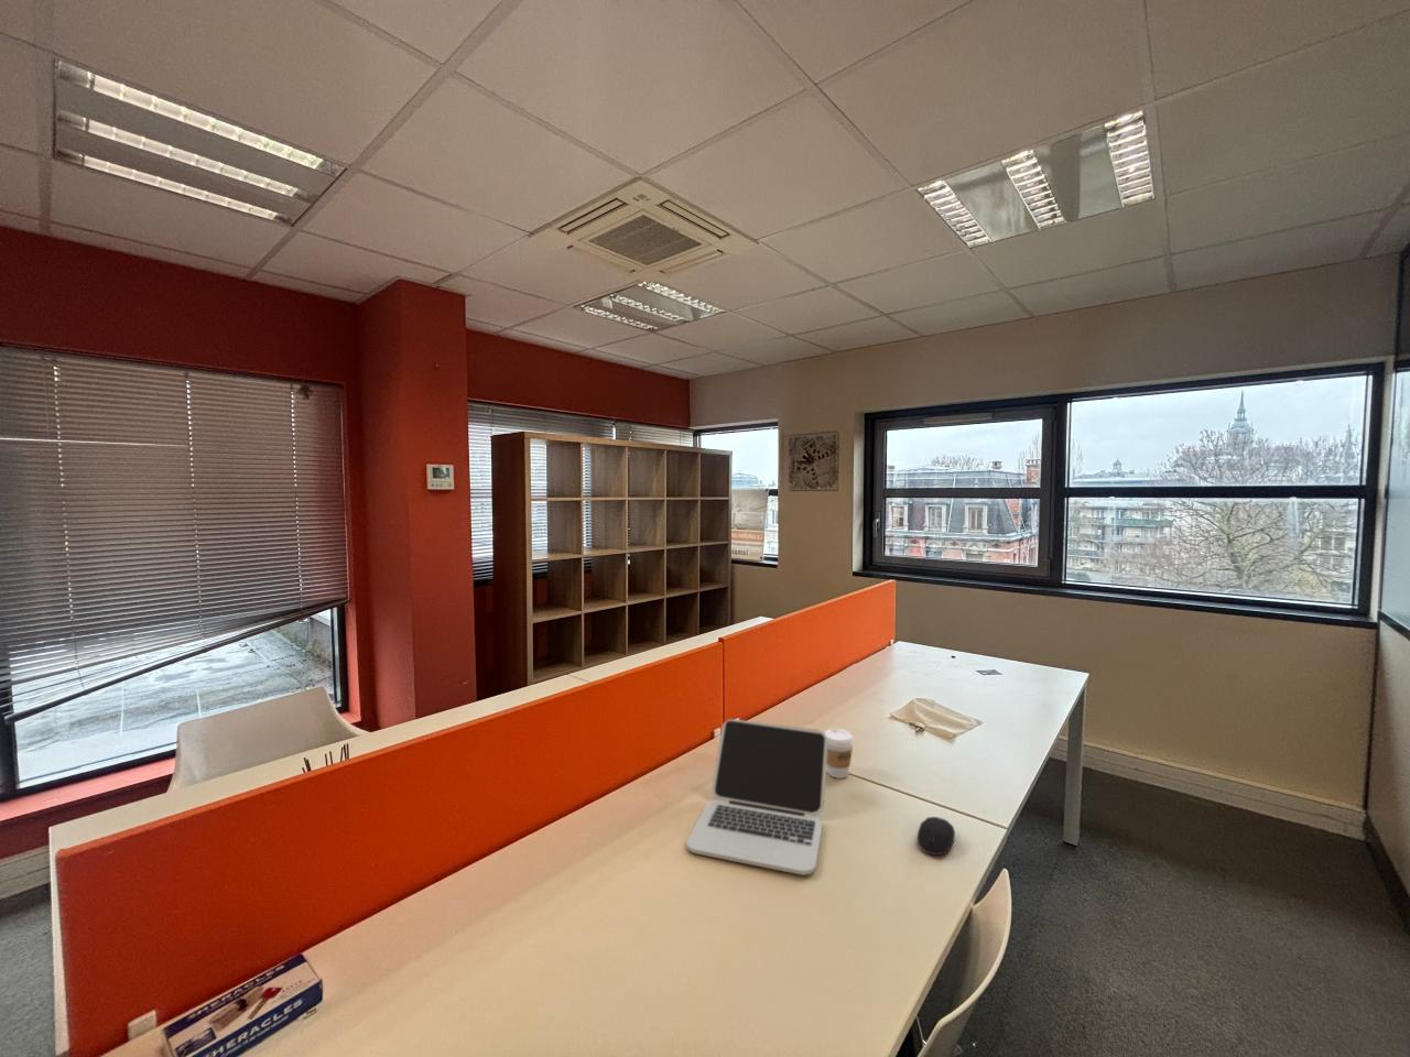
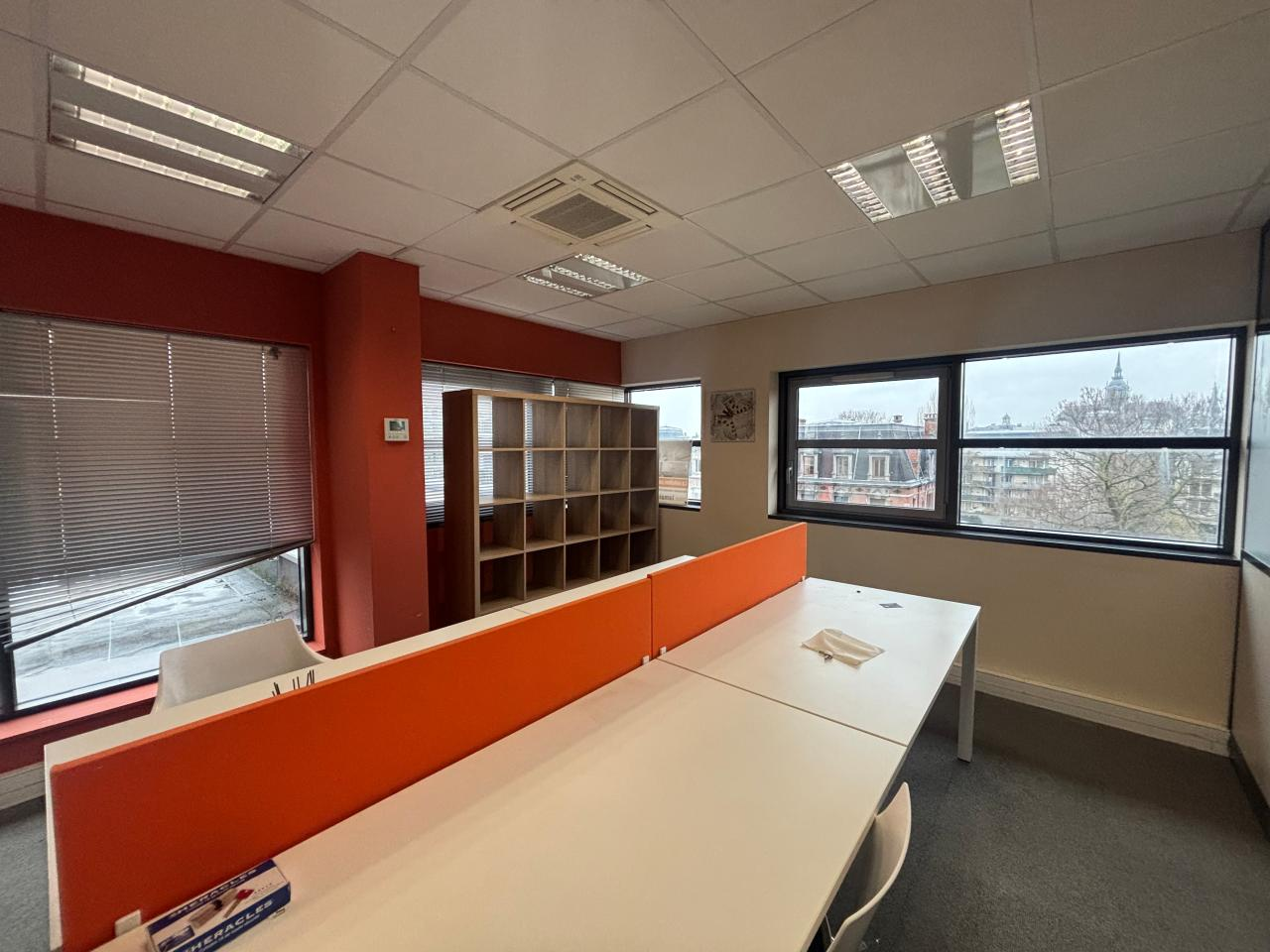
- laptop [685,718,827,875]
- computer mouse [917,816,956,857]
- coffee cup [824,727,855,779]
